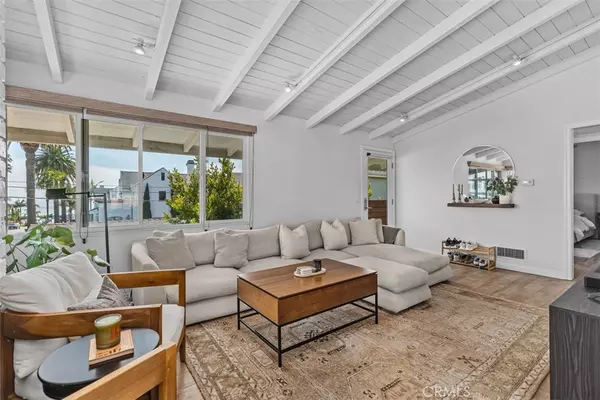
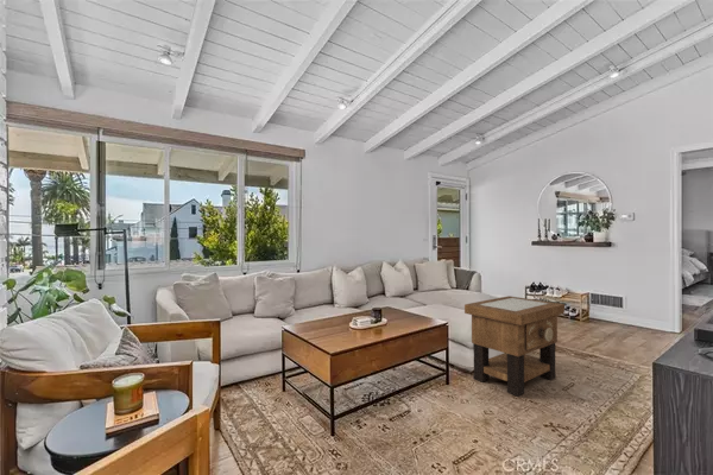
+ side table [463,294,566,397]
